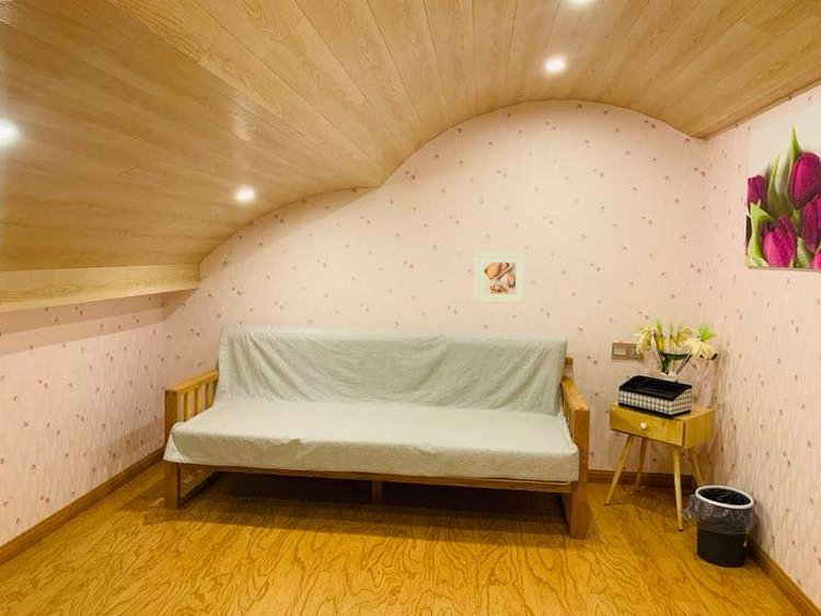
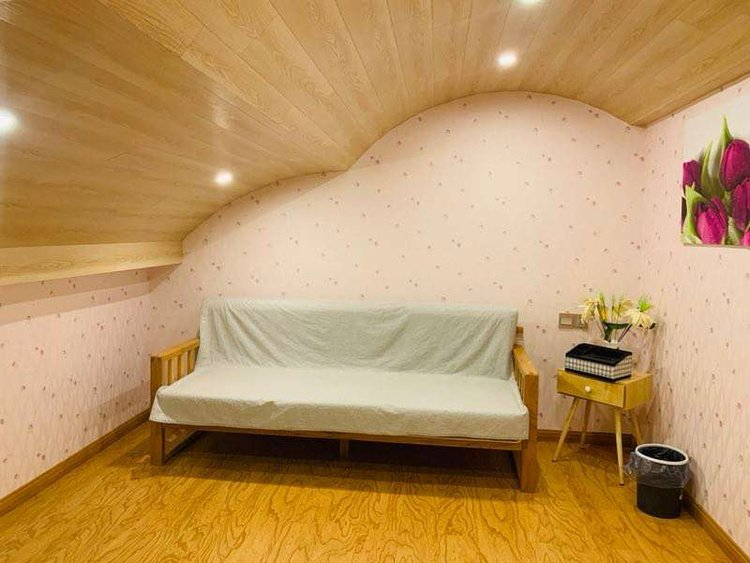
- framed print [473,252,527,304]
